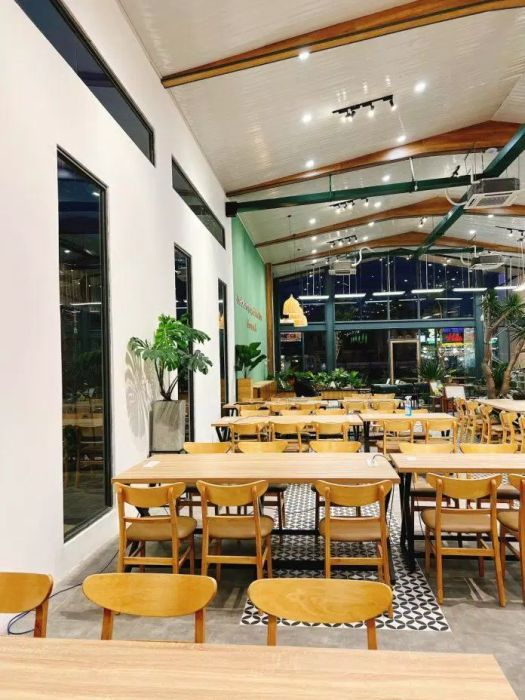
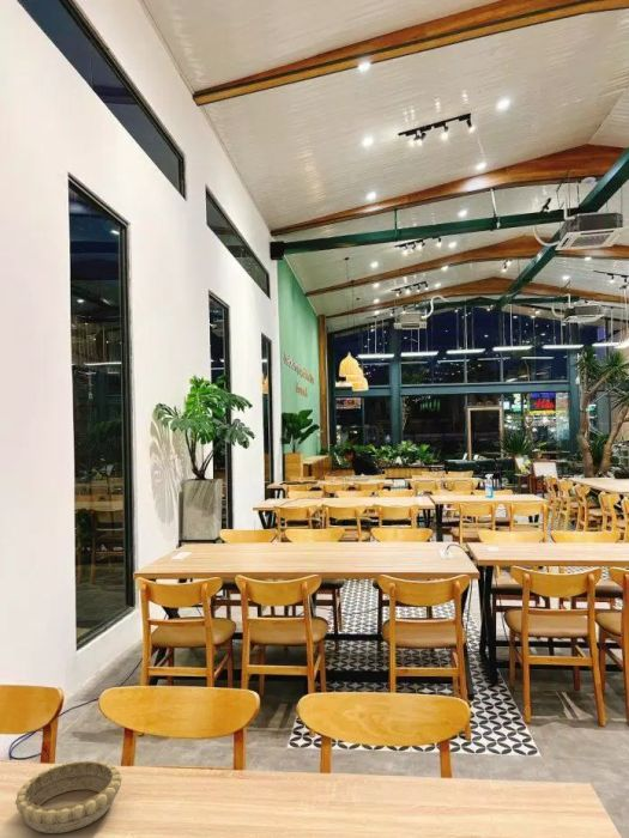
+ decorative bowl [14,759,123,834]
